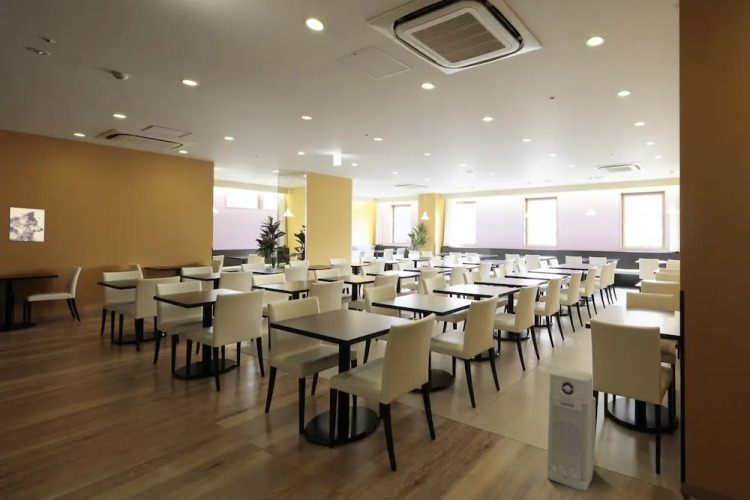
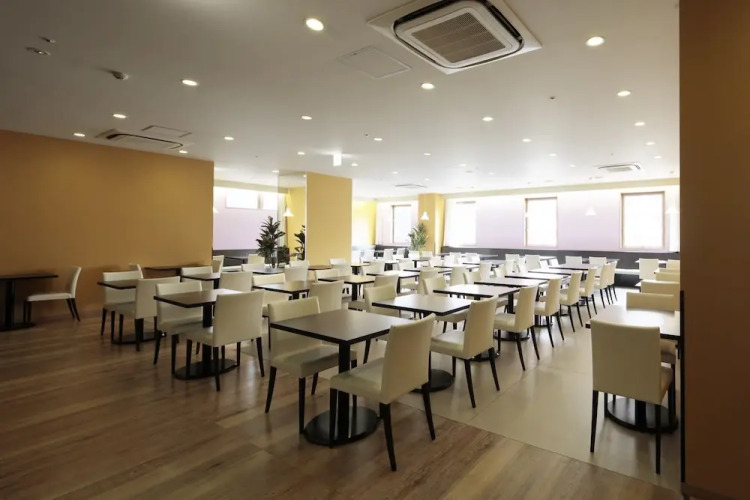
- wall art [7,206,46,243]
- air purifier [546,368,596,491]
